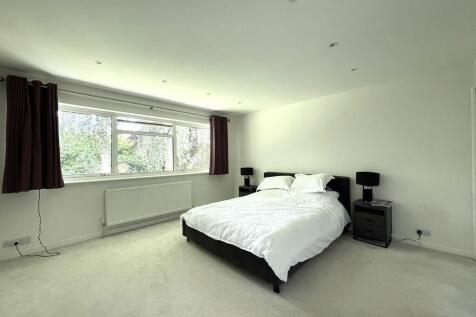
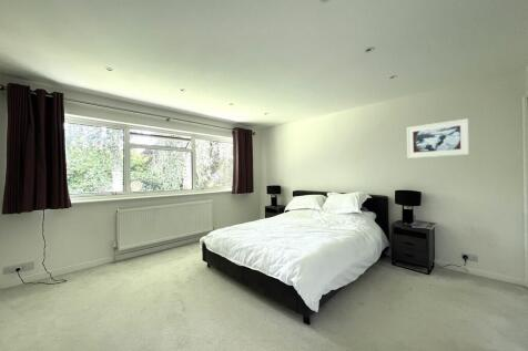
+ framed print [406,117,470,159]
